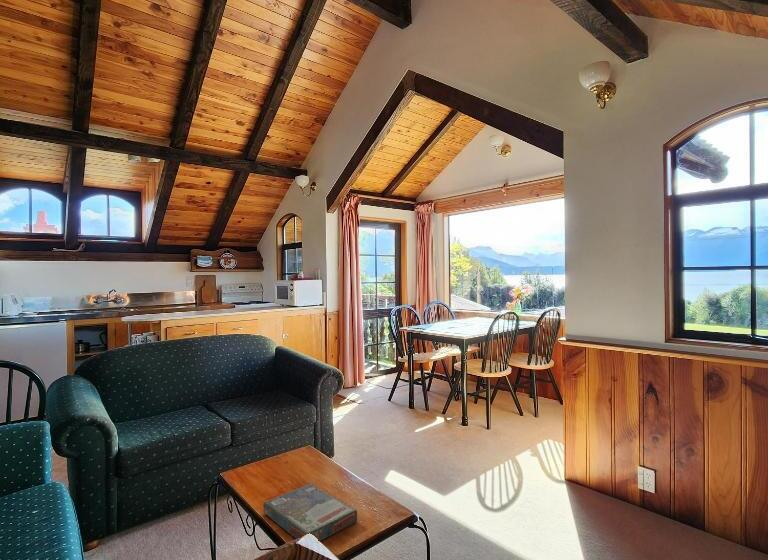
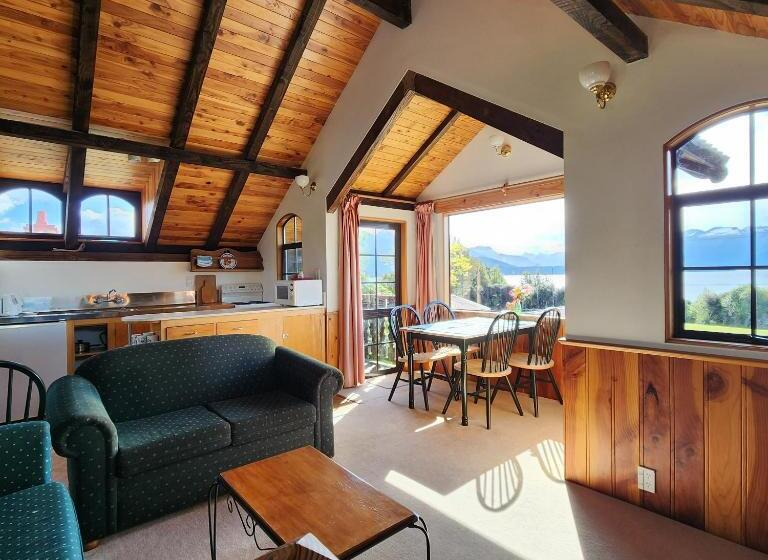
- board game [262,483,358,542]
